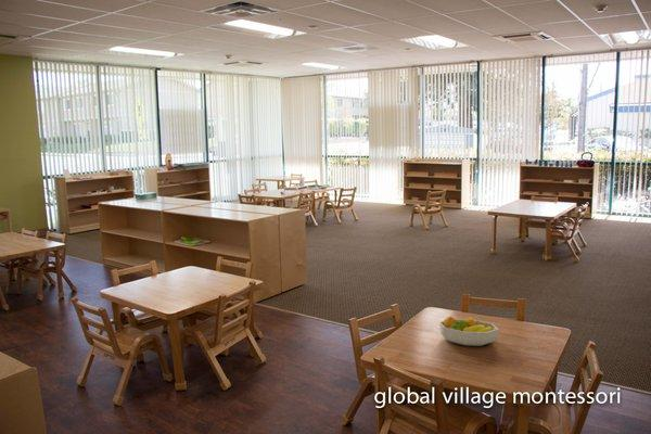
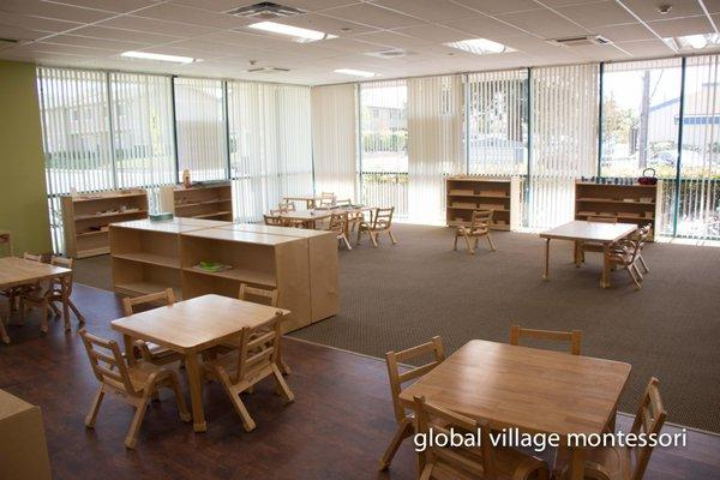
- fruit bowl [438,316,499,347]
